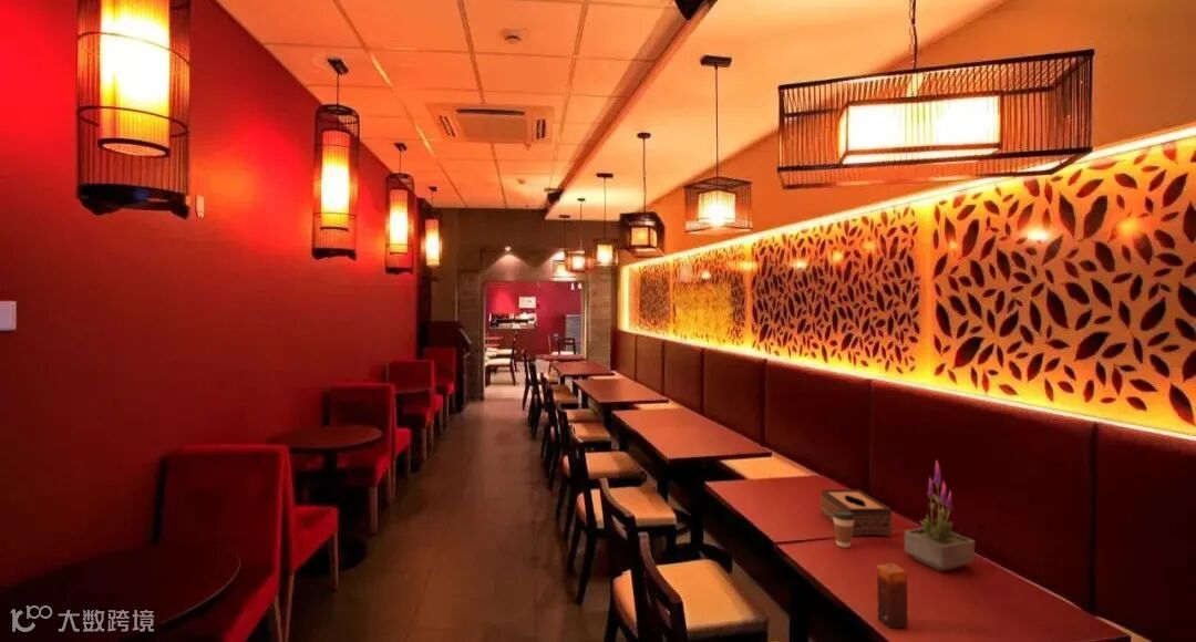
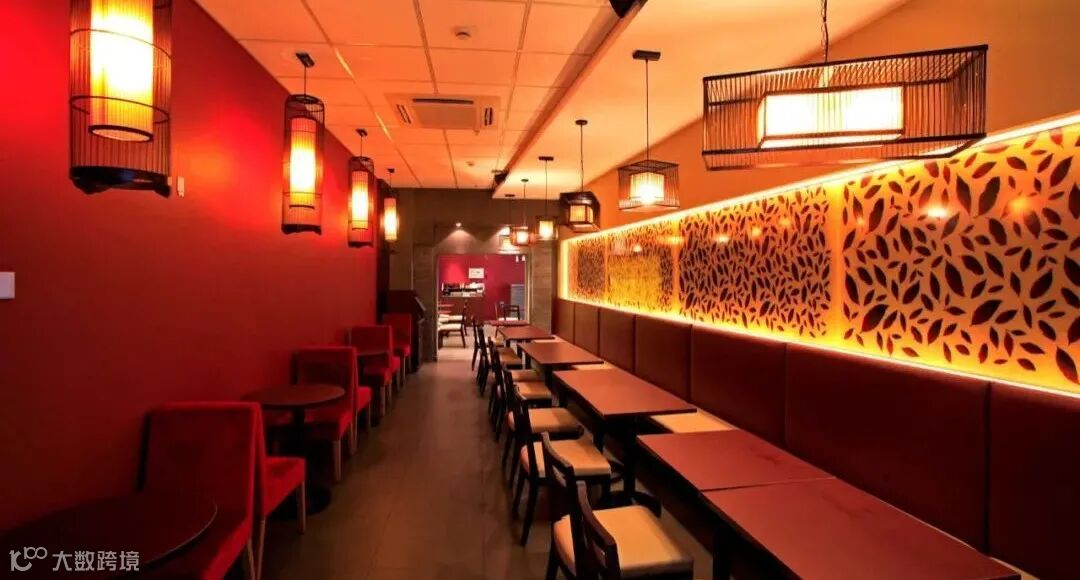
- potted plant [904,458,976,572]
- candle [876,562,909,630]
- coffee cup [833,510,855,549]
- tissue box [819,488,894,537]
